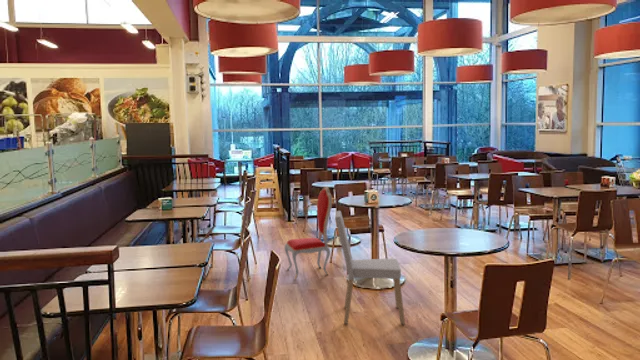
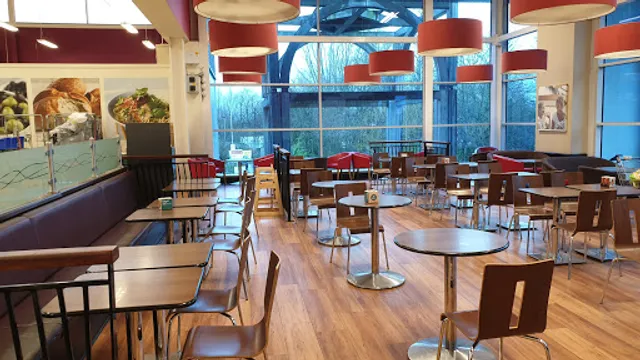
- dining chair [334,210,406,325]
- dining chair [284,186,333,280]
